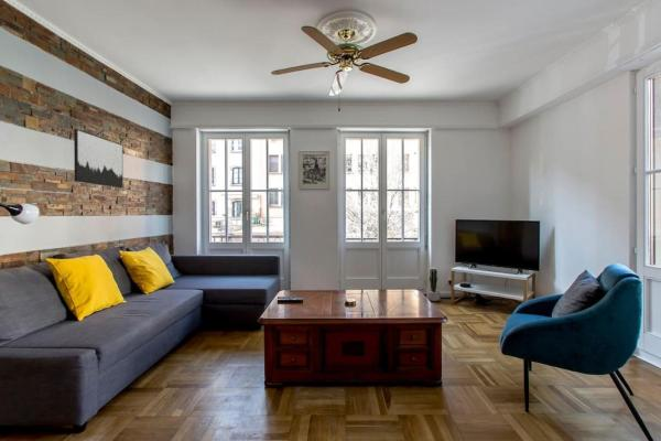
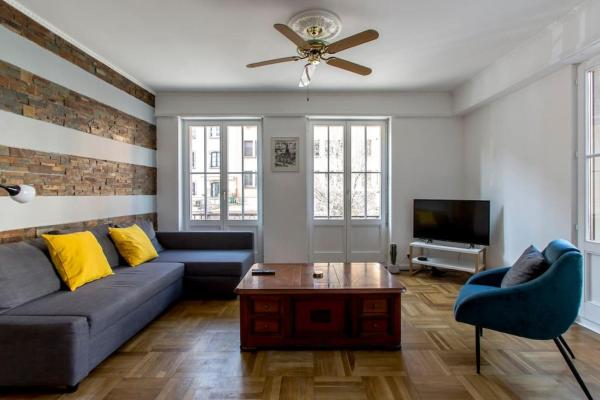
- wall art [73,128,124,189]
